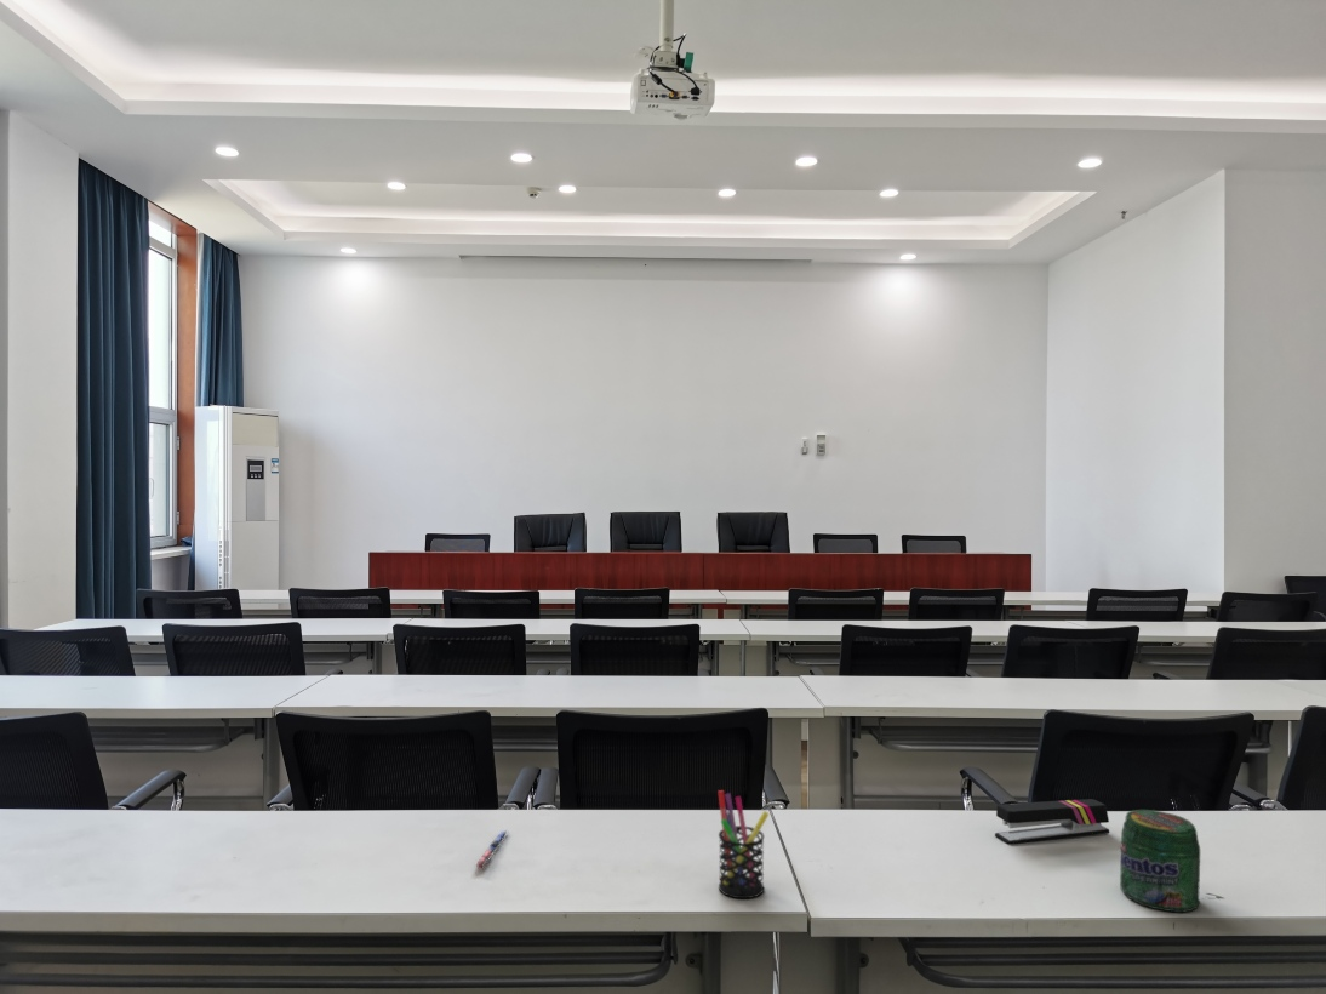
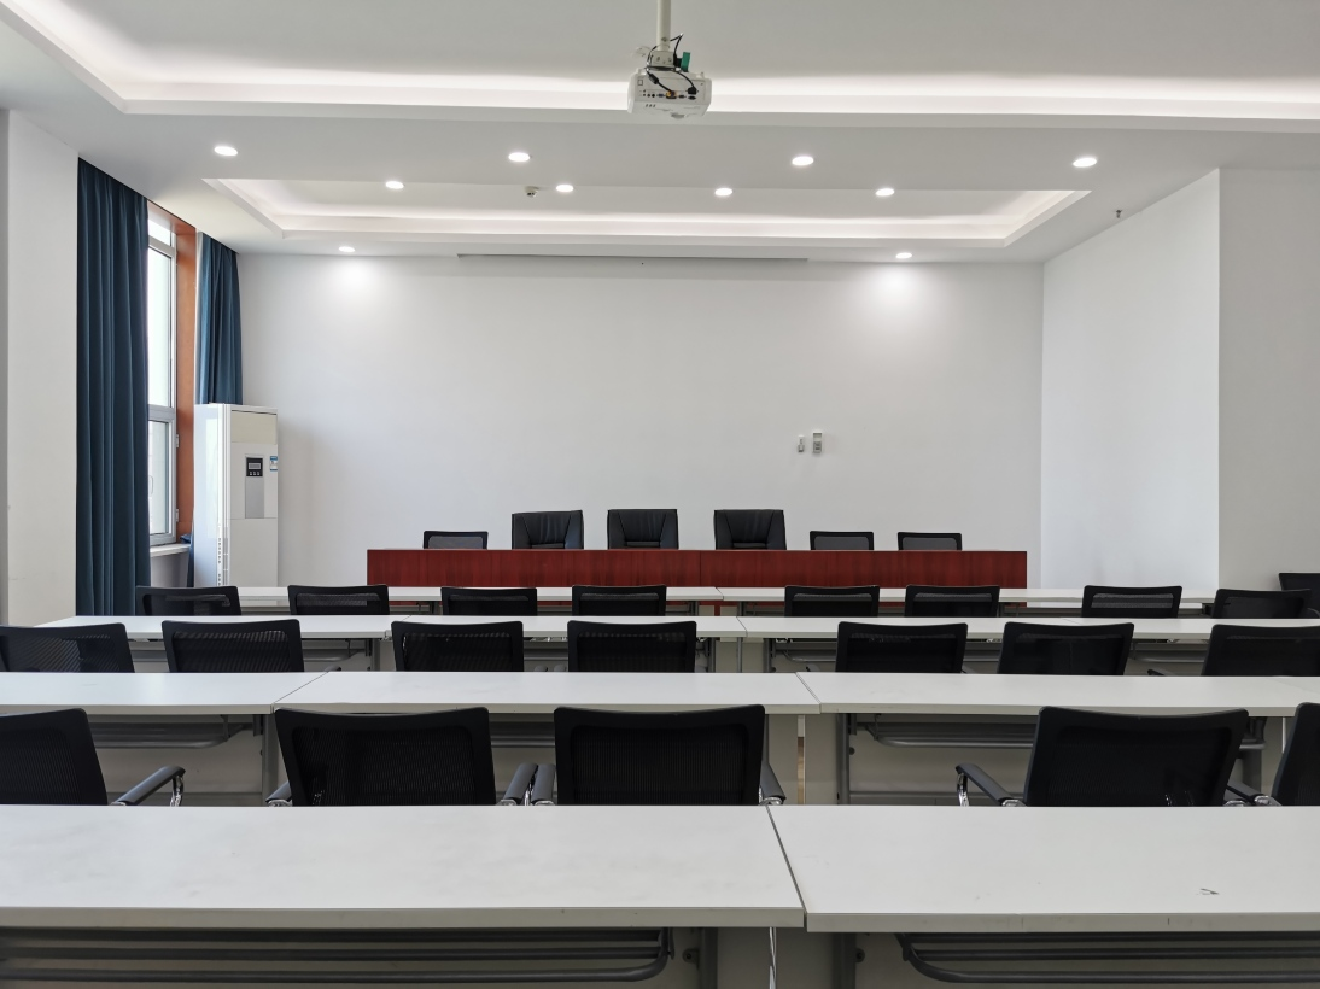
- pen [474,828,509,869]
- pen holder [718,789,770,899]
- stapler [994,798,1110,846]
- jar [1119,809,1201,914]
